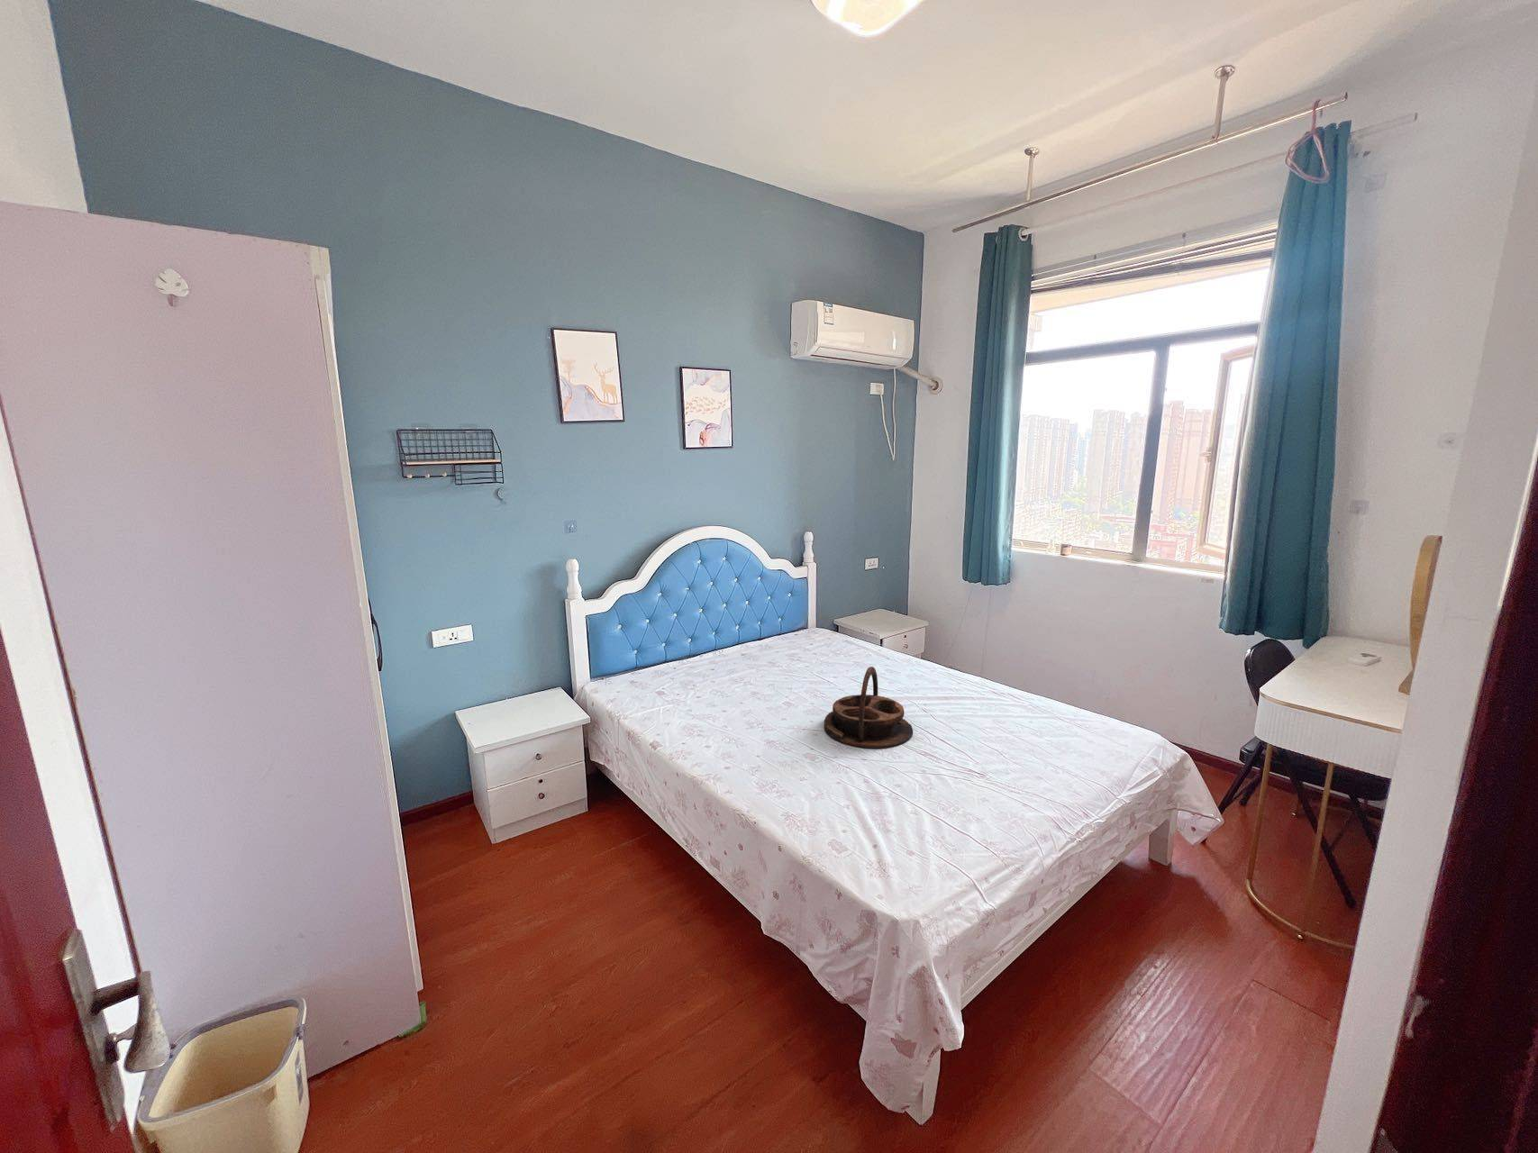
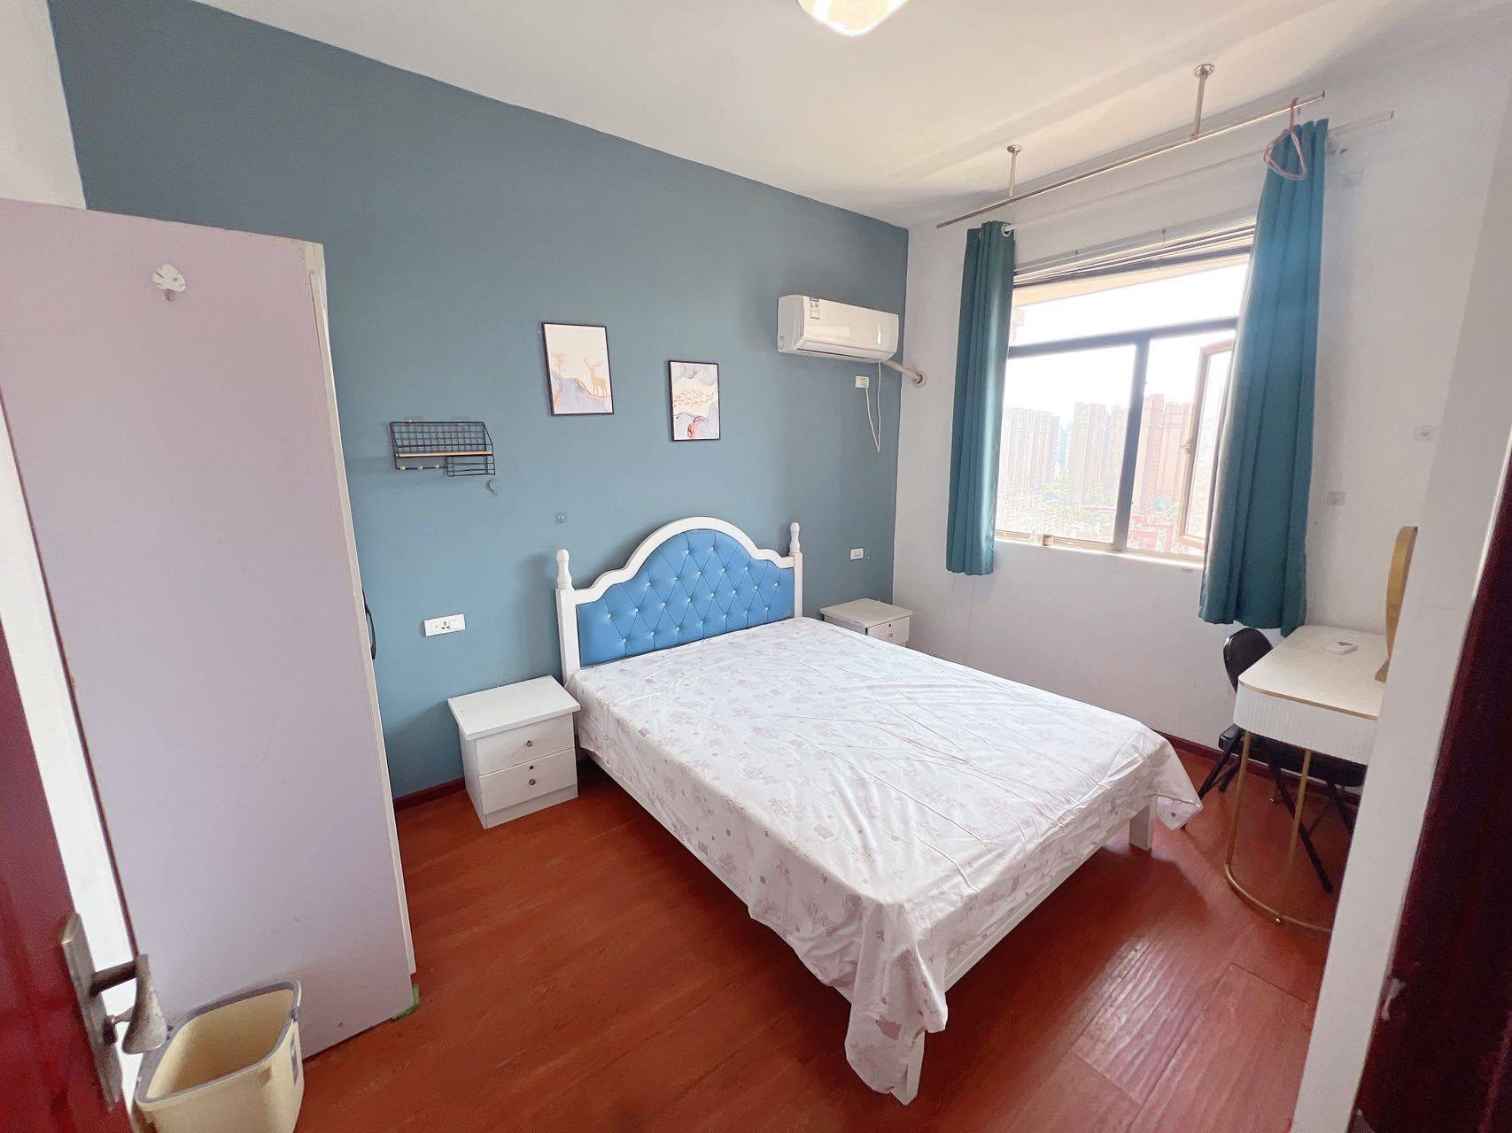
- serving tray [823,666,913,748]
